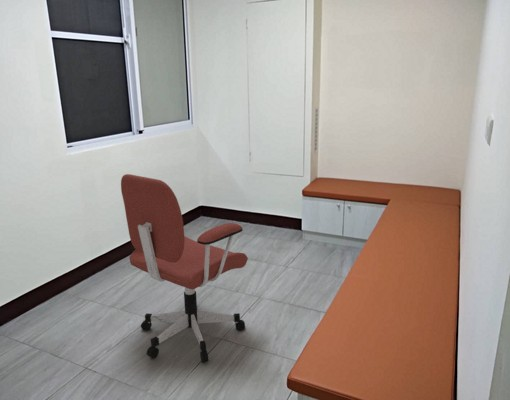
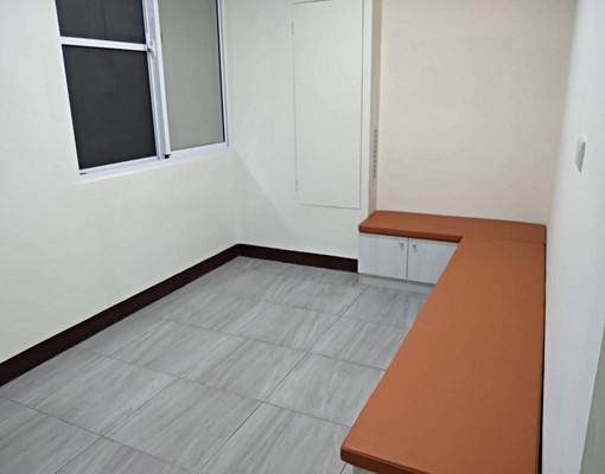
- office chair [120,173,249,364]
